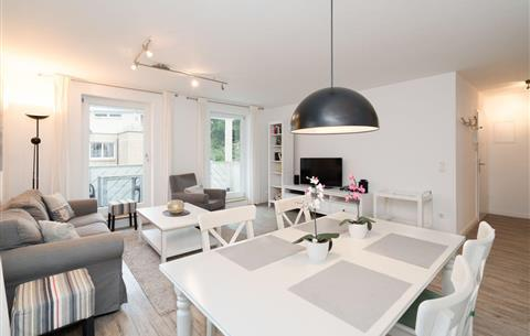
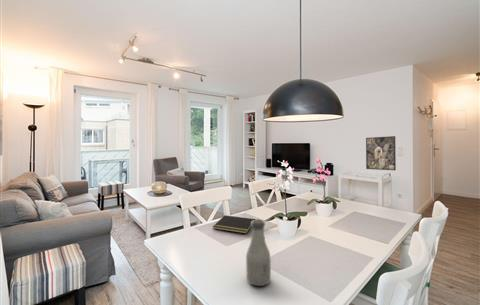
+ bottle [245,219,272,287]
+ notepad [212,214,256,235]
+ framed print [365,135,397,171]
